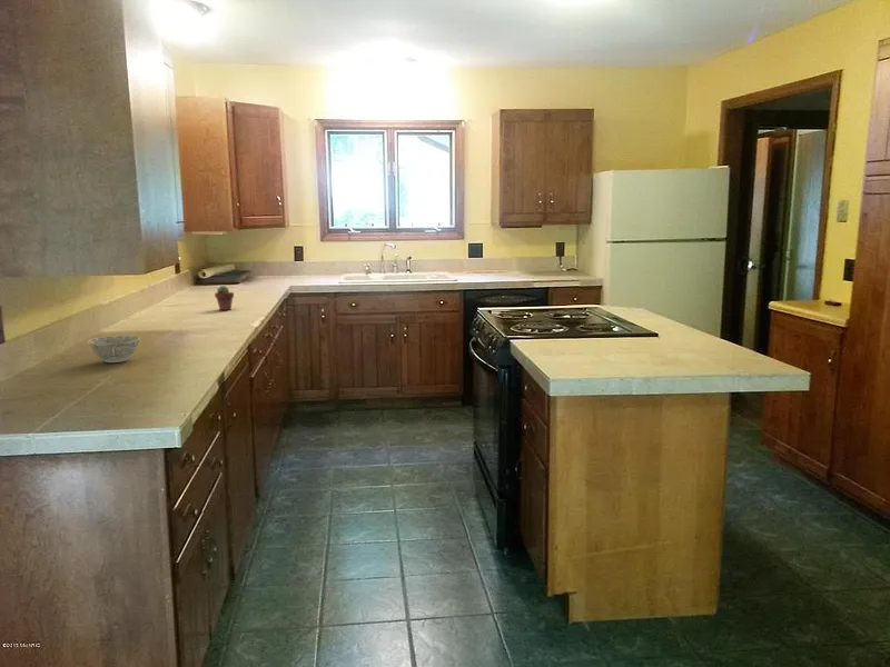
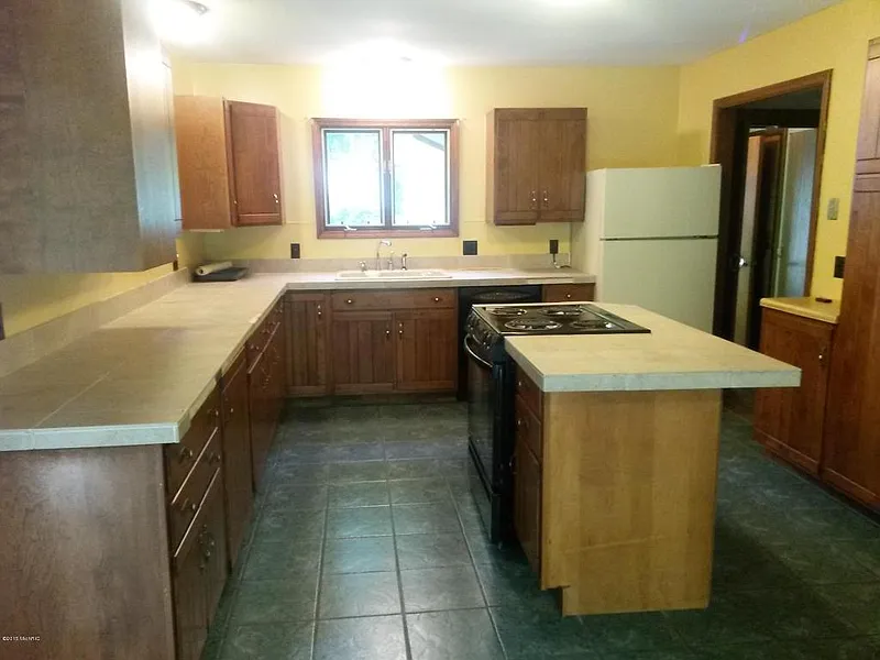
- bowl [87,335,141,364]
- potted succulent [214,285,235,311]
